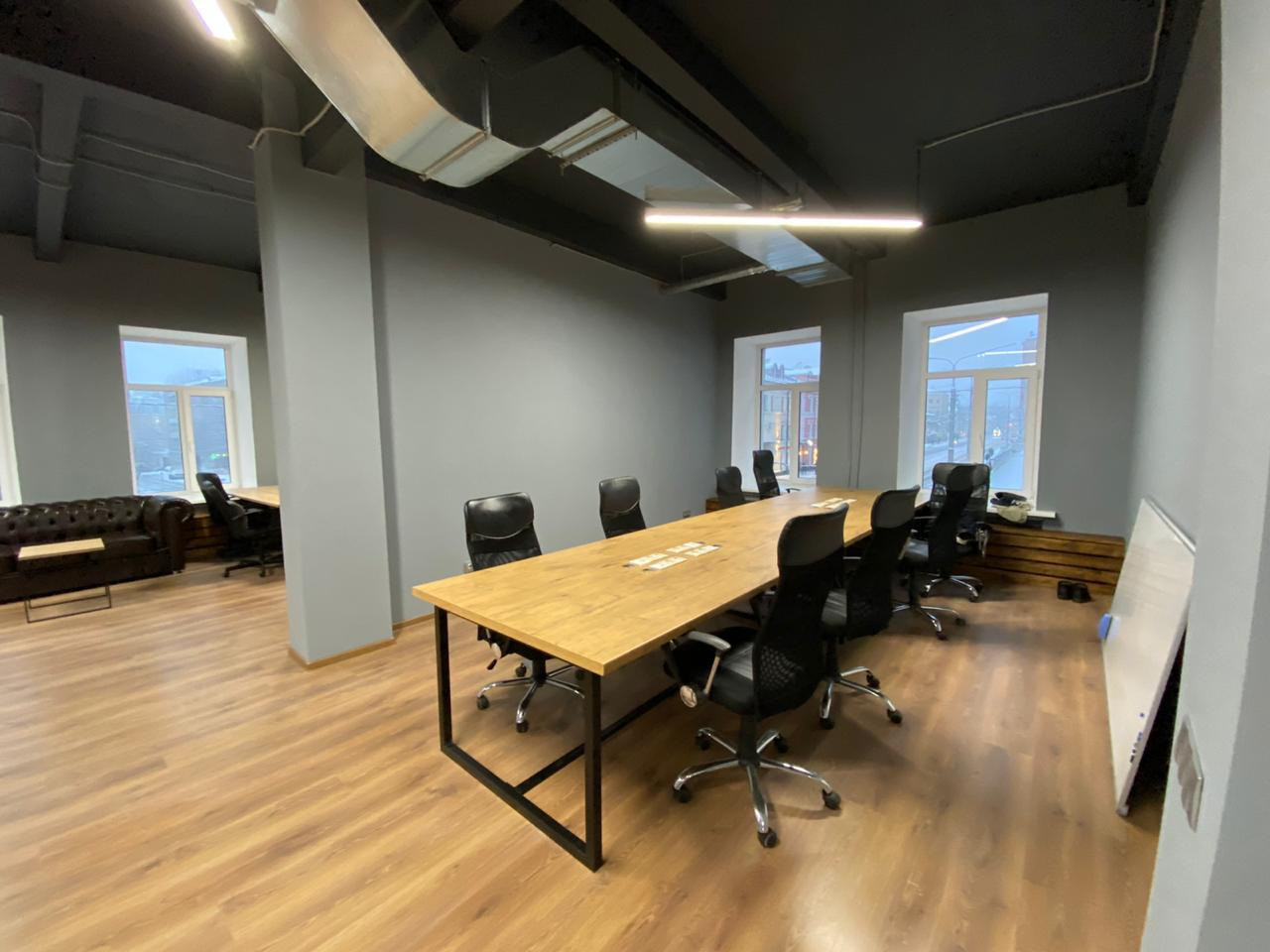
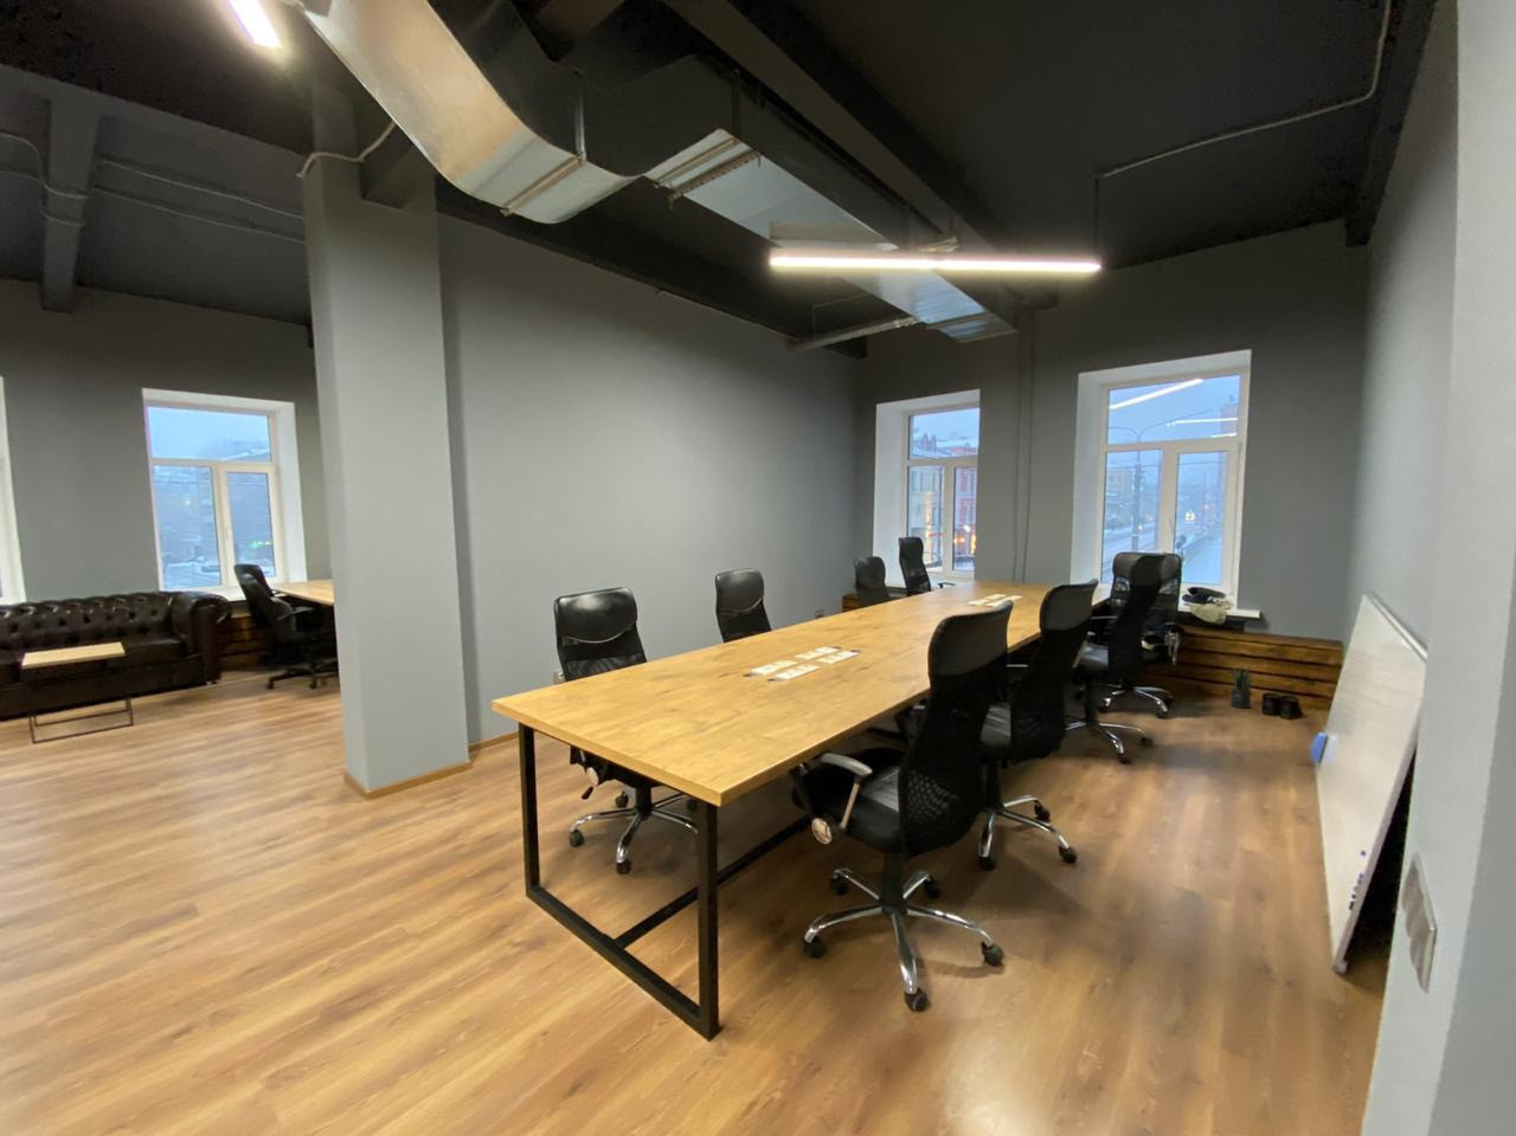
+ potted plant [1230,663,1255,709]
